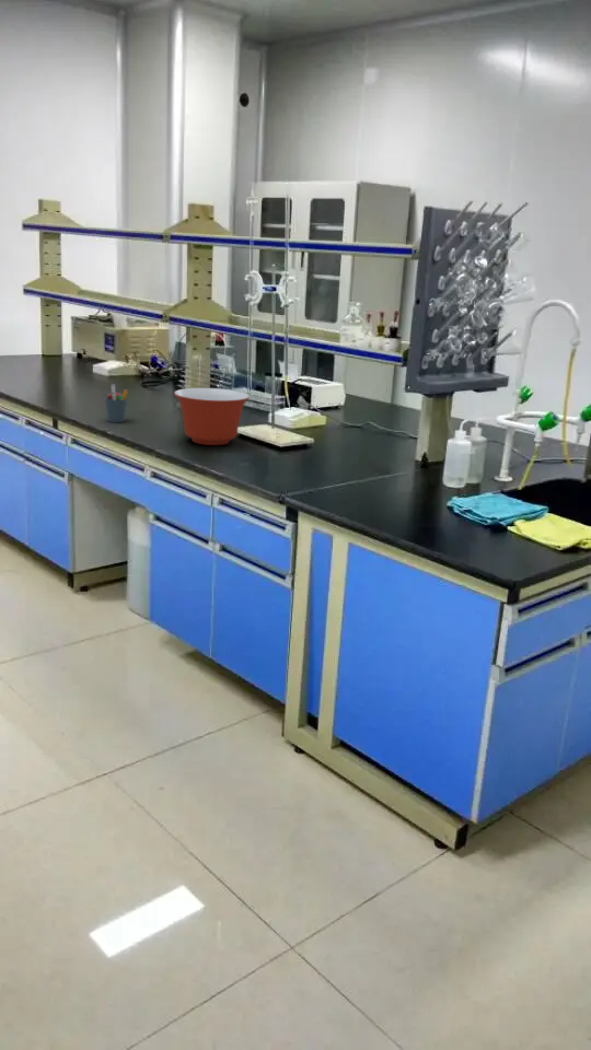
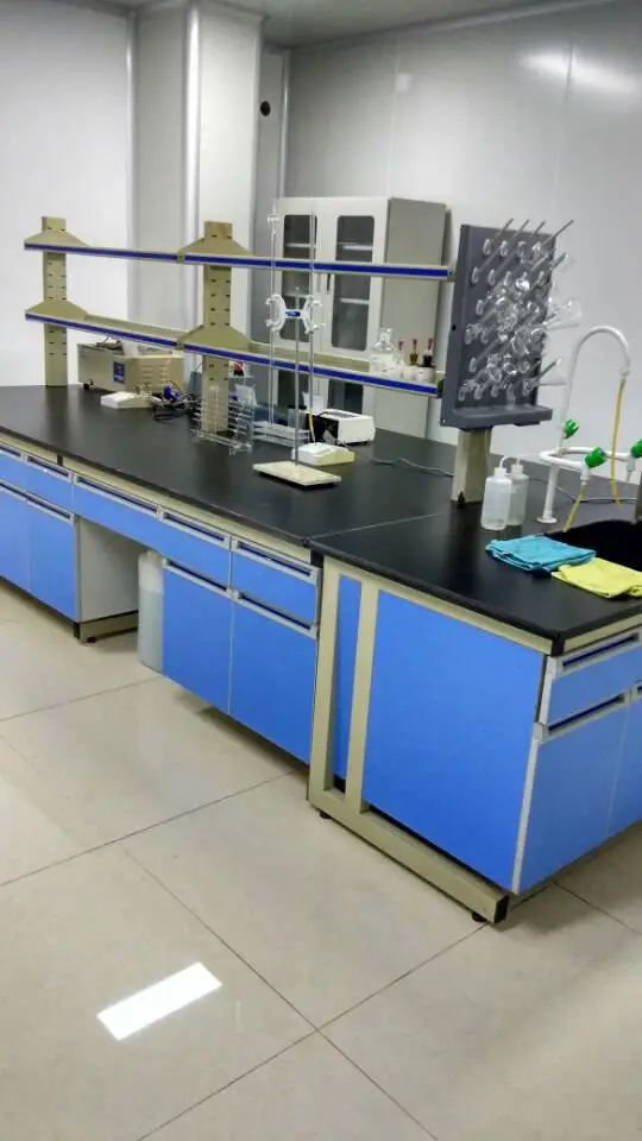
- pen holder [104,384,129,423]
- mixing bowl [173,387,251,446]
